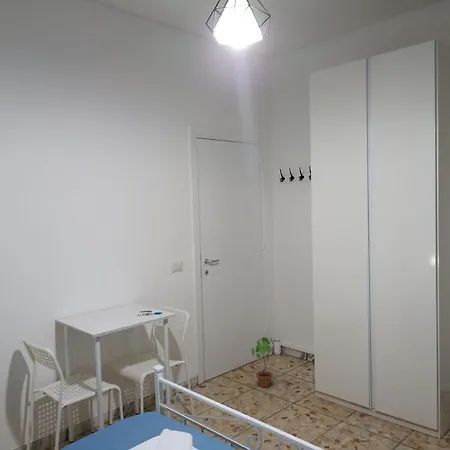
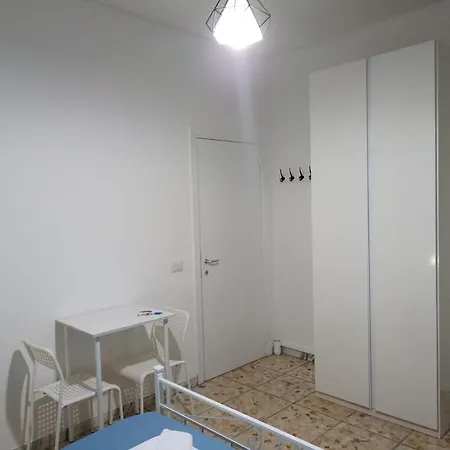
- potted plant [251,336,275,388]
